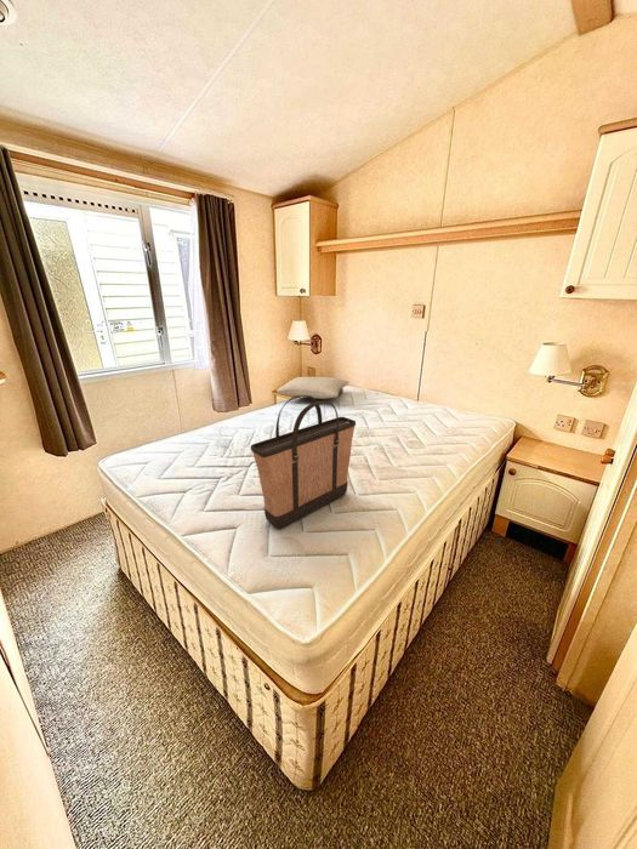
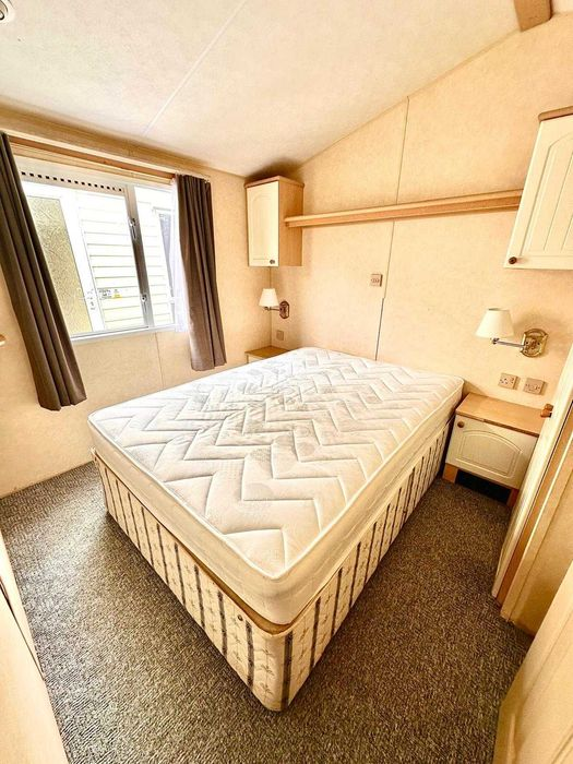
- shopping bag [250,395,357,530]
- pillow [275,376,349,400]
